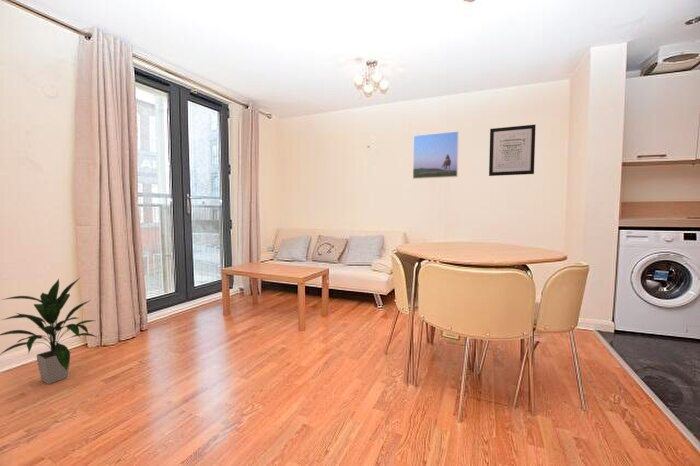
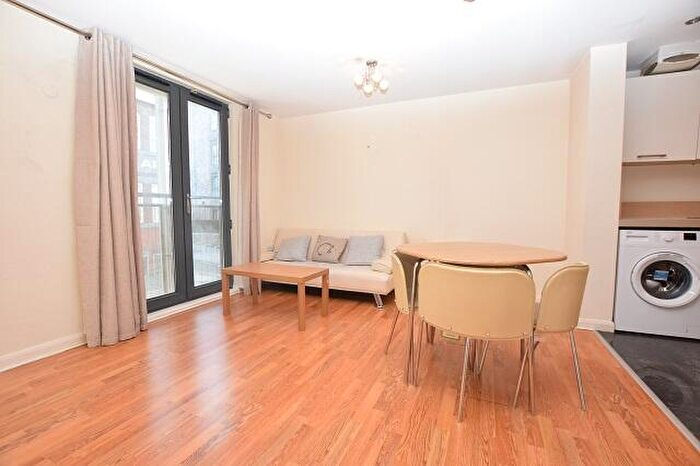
- wall art [488,124,536,177]
- indoor plant [0,278,98,385]
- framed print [412,130,460,180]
